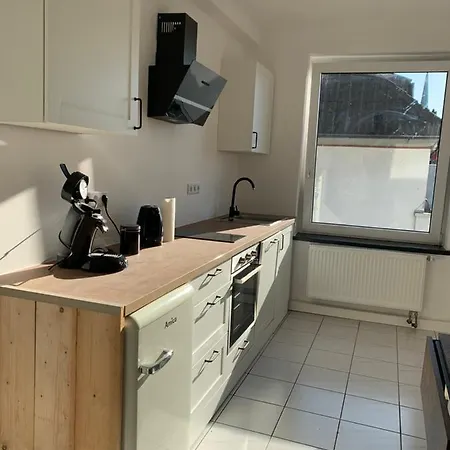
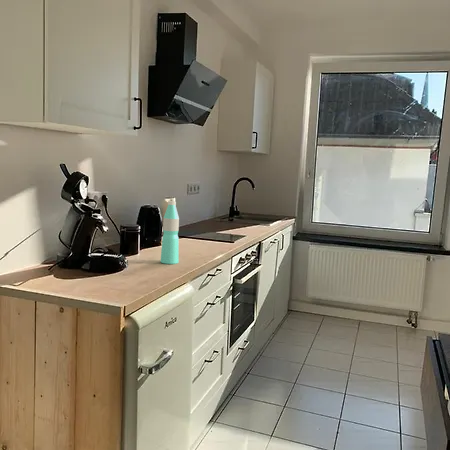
+ water bottle [160,200,180,265]
